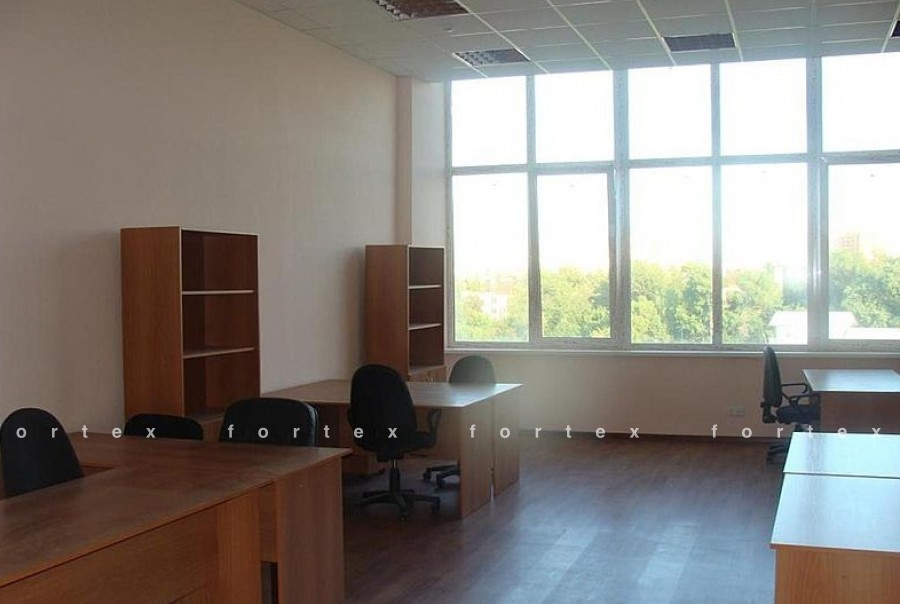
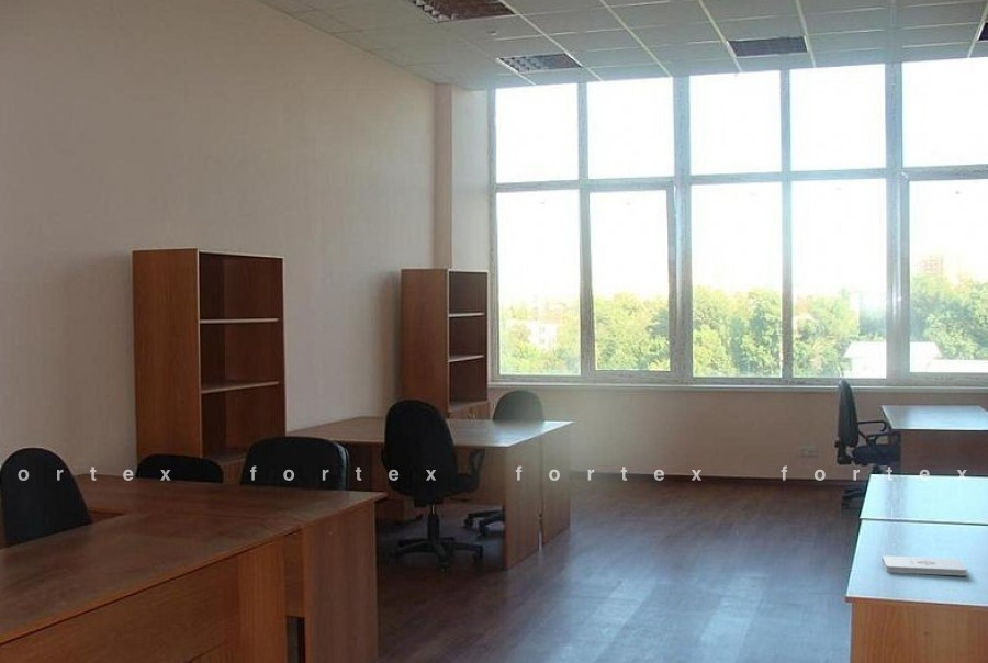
+ notepad [882,554,968,576]
